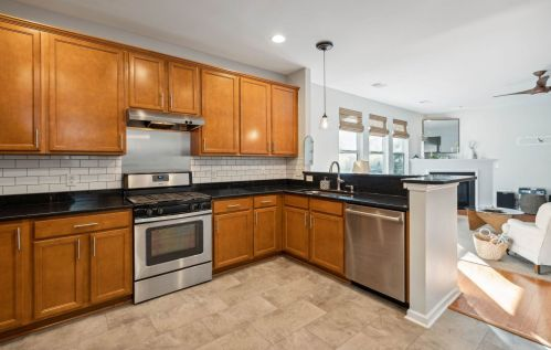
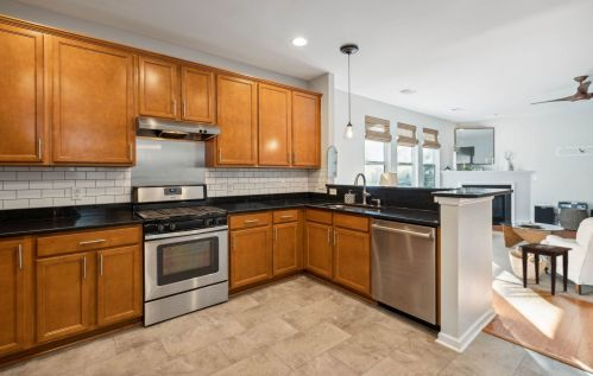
+ side table [517,242,574,297]
